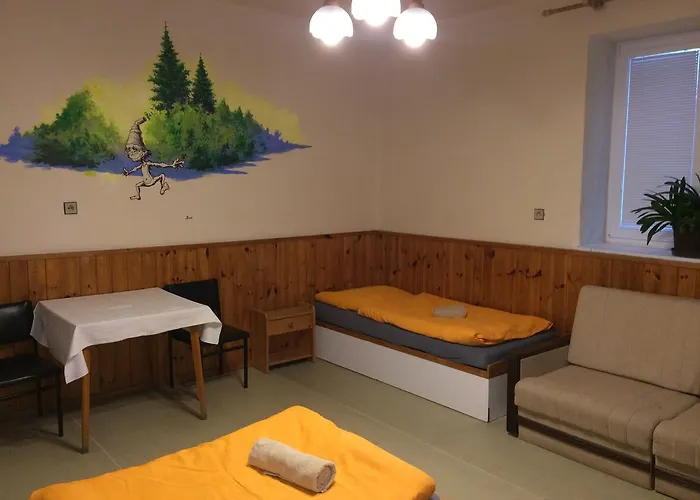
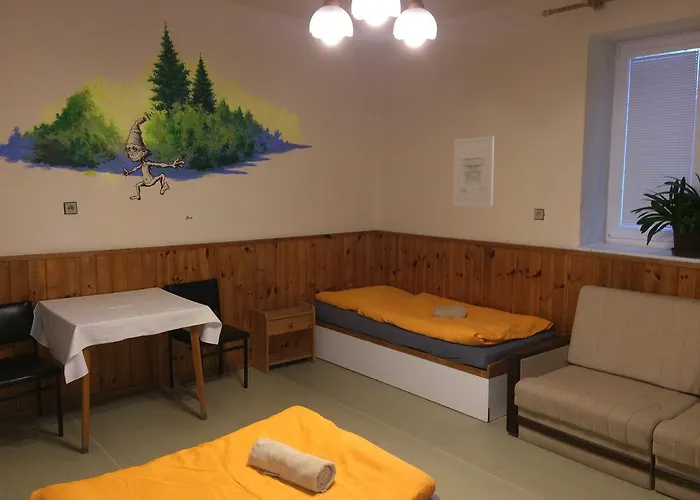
+ wall art [452,135,495,208]
